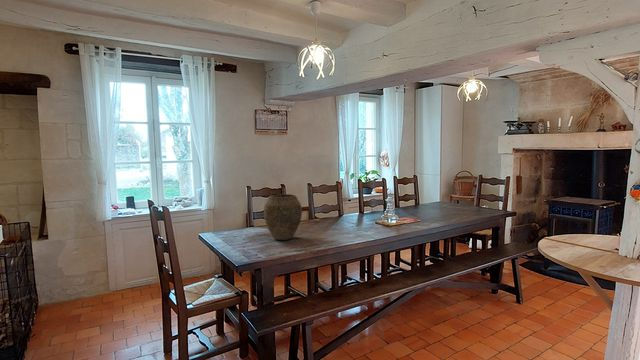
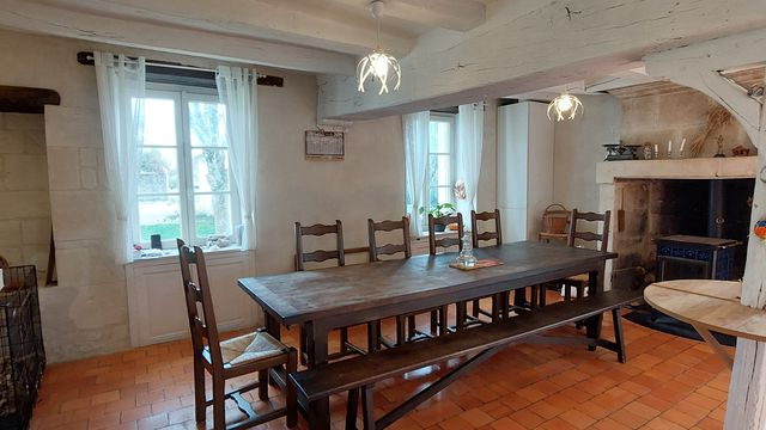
- vase [263,193,303,241]
